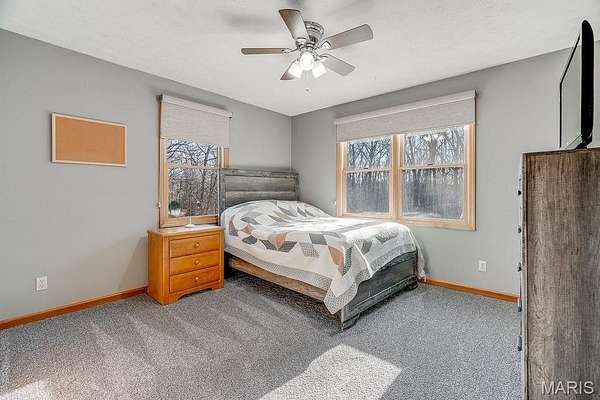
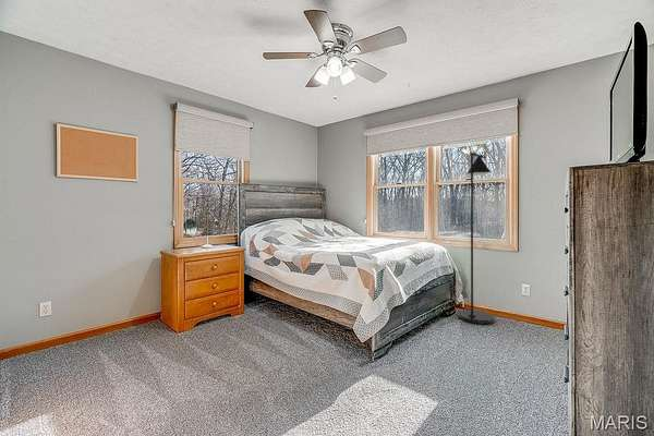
+ floor lamp [456,152,496,325]
